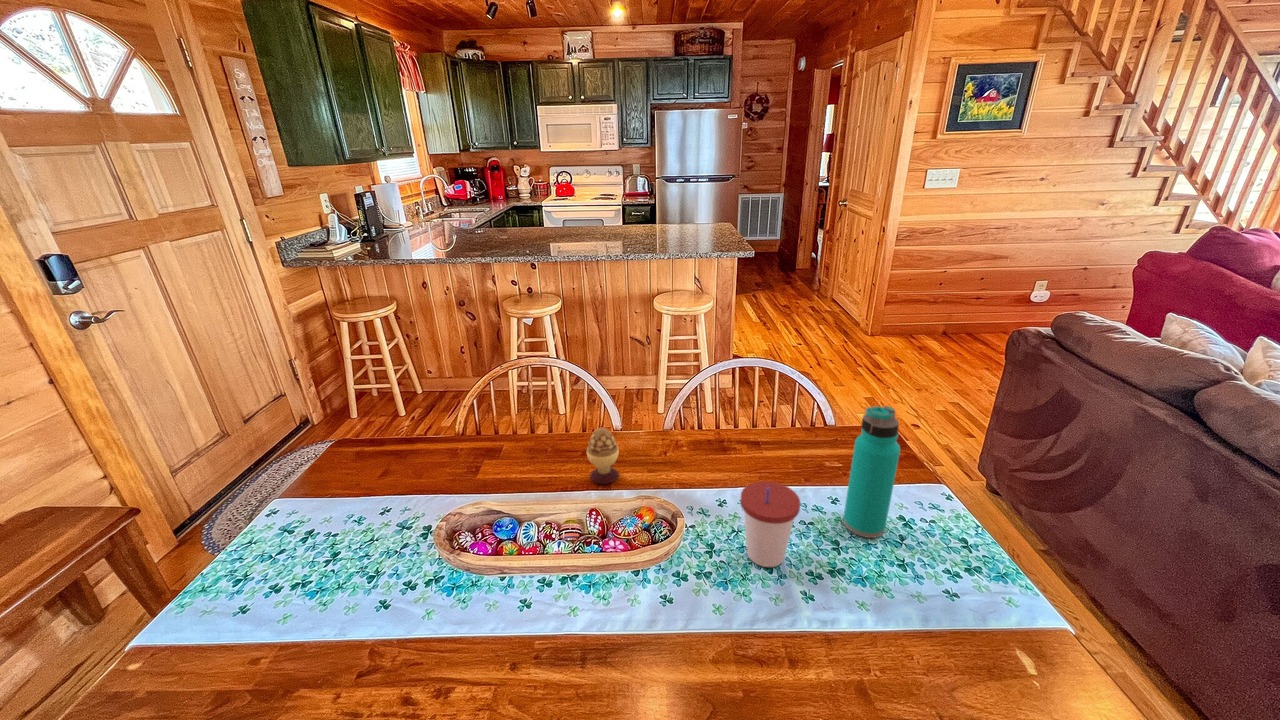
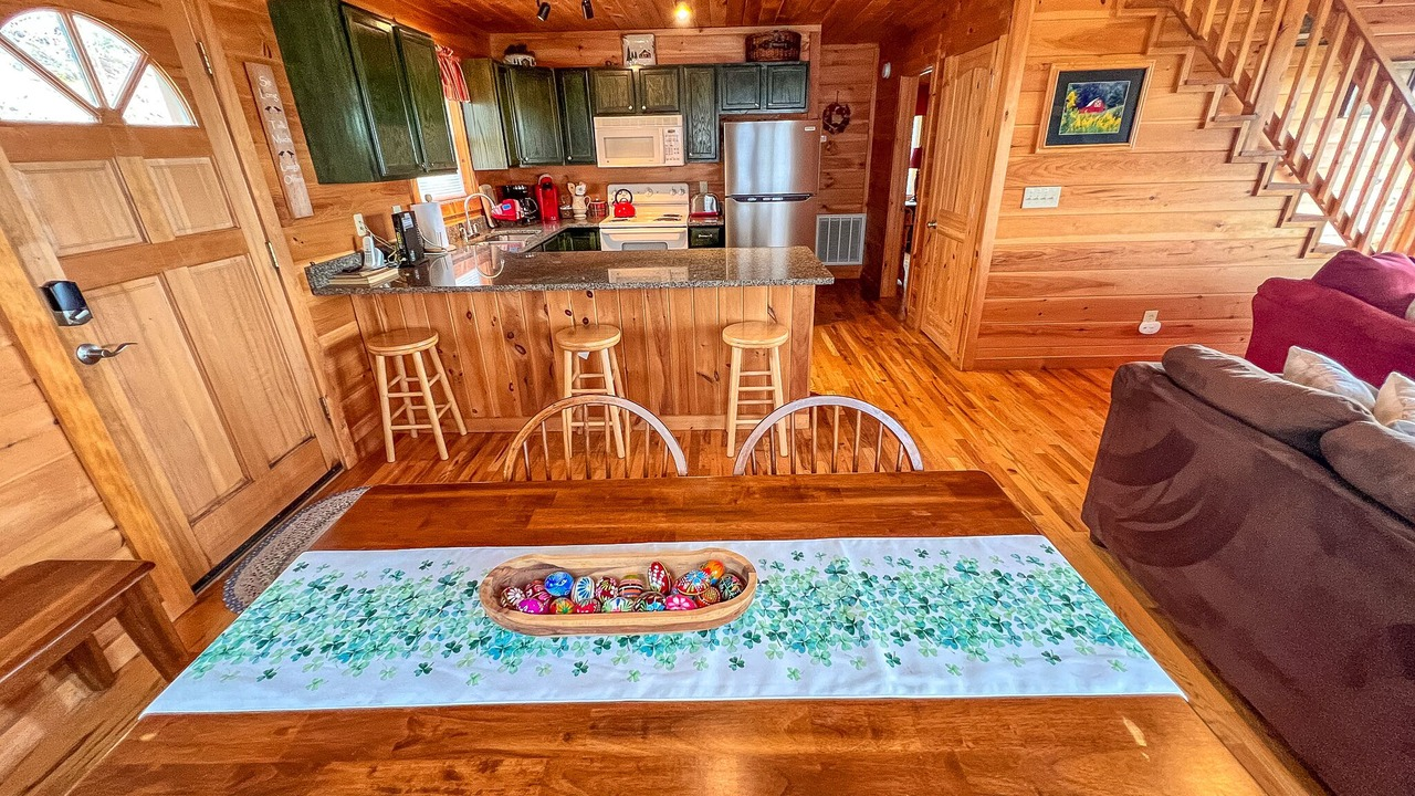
- cup [739,480,801,568]
- water bottle [842,405,901,539]
- decorative egg [586,427,620,485]
